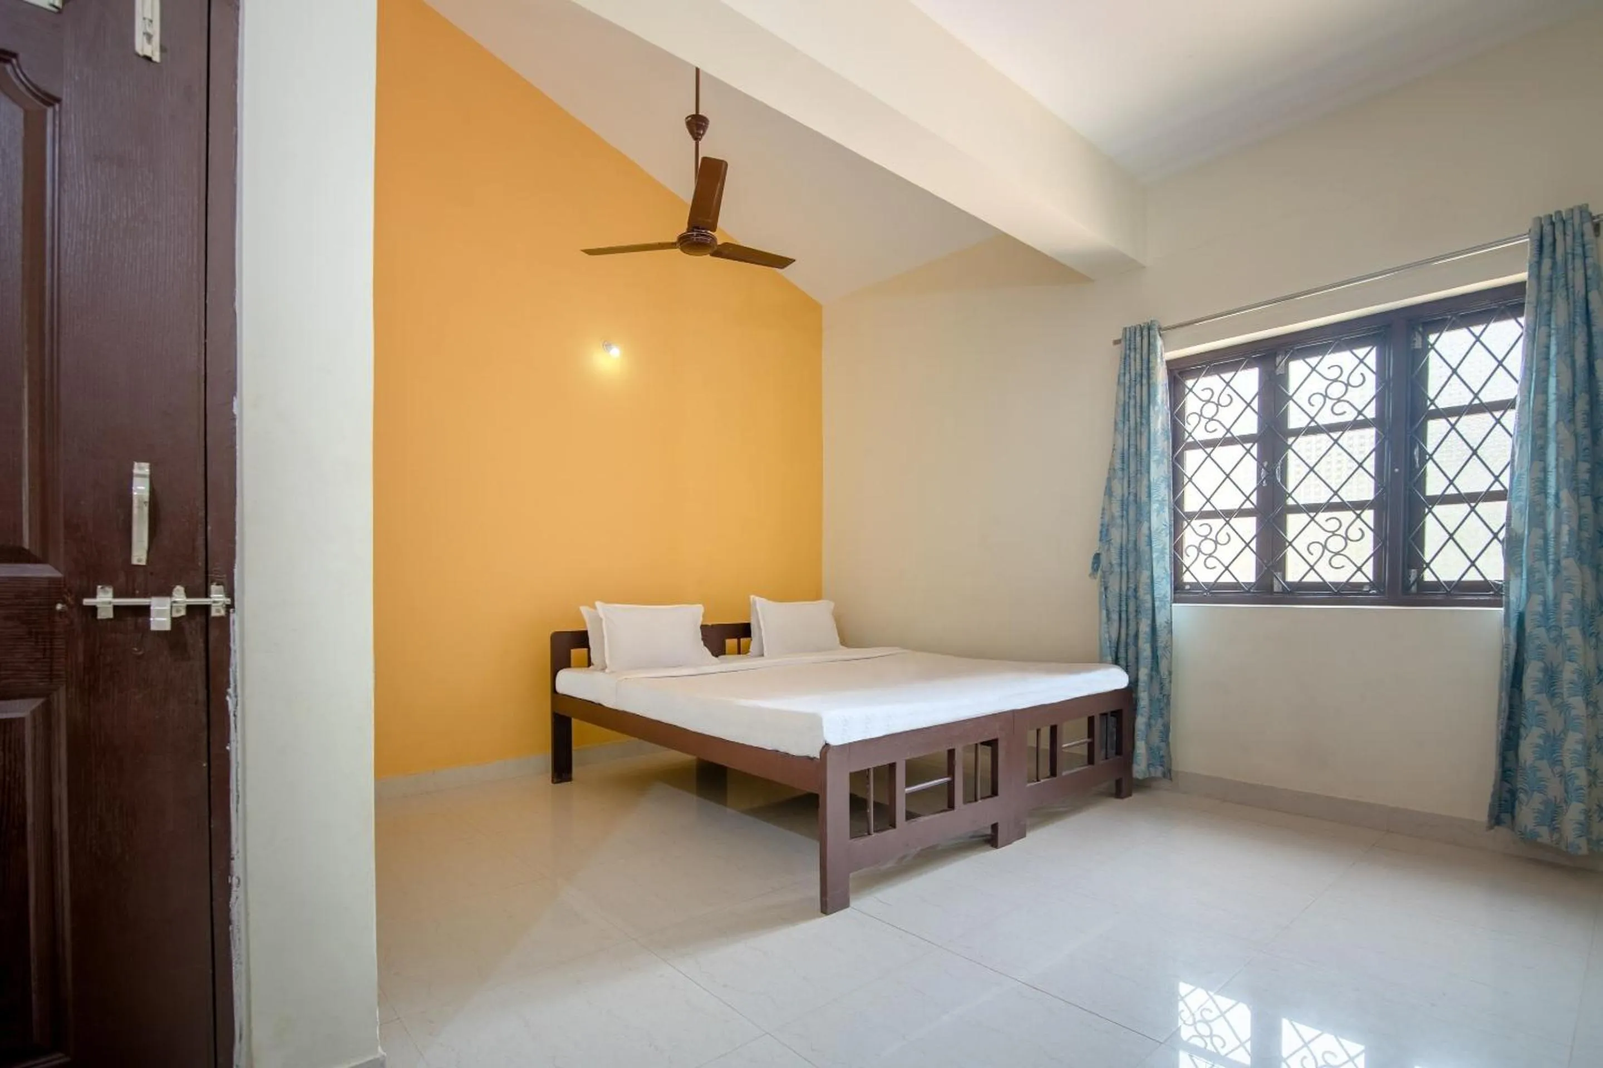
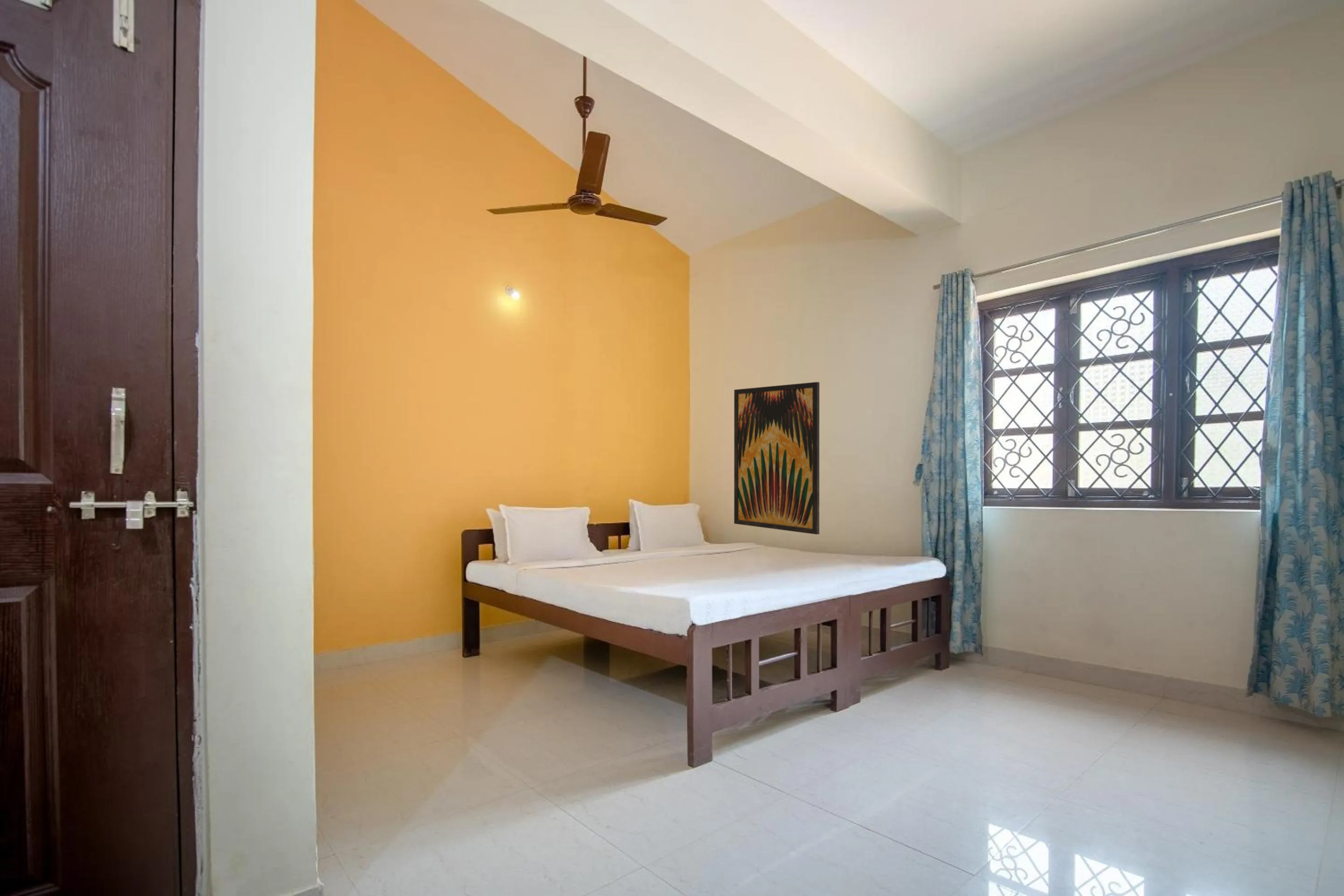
+ wall art [734,381,820,535]
